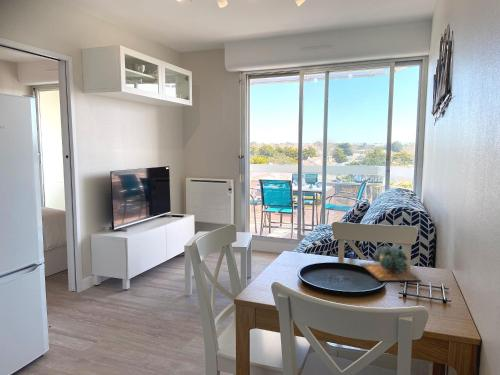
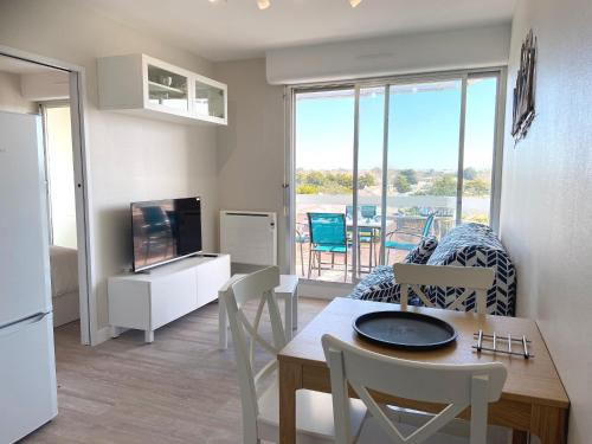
- succulent plant [359,245,421,282]
